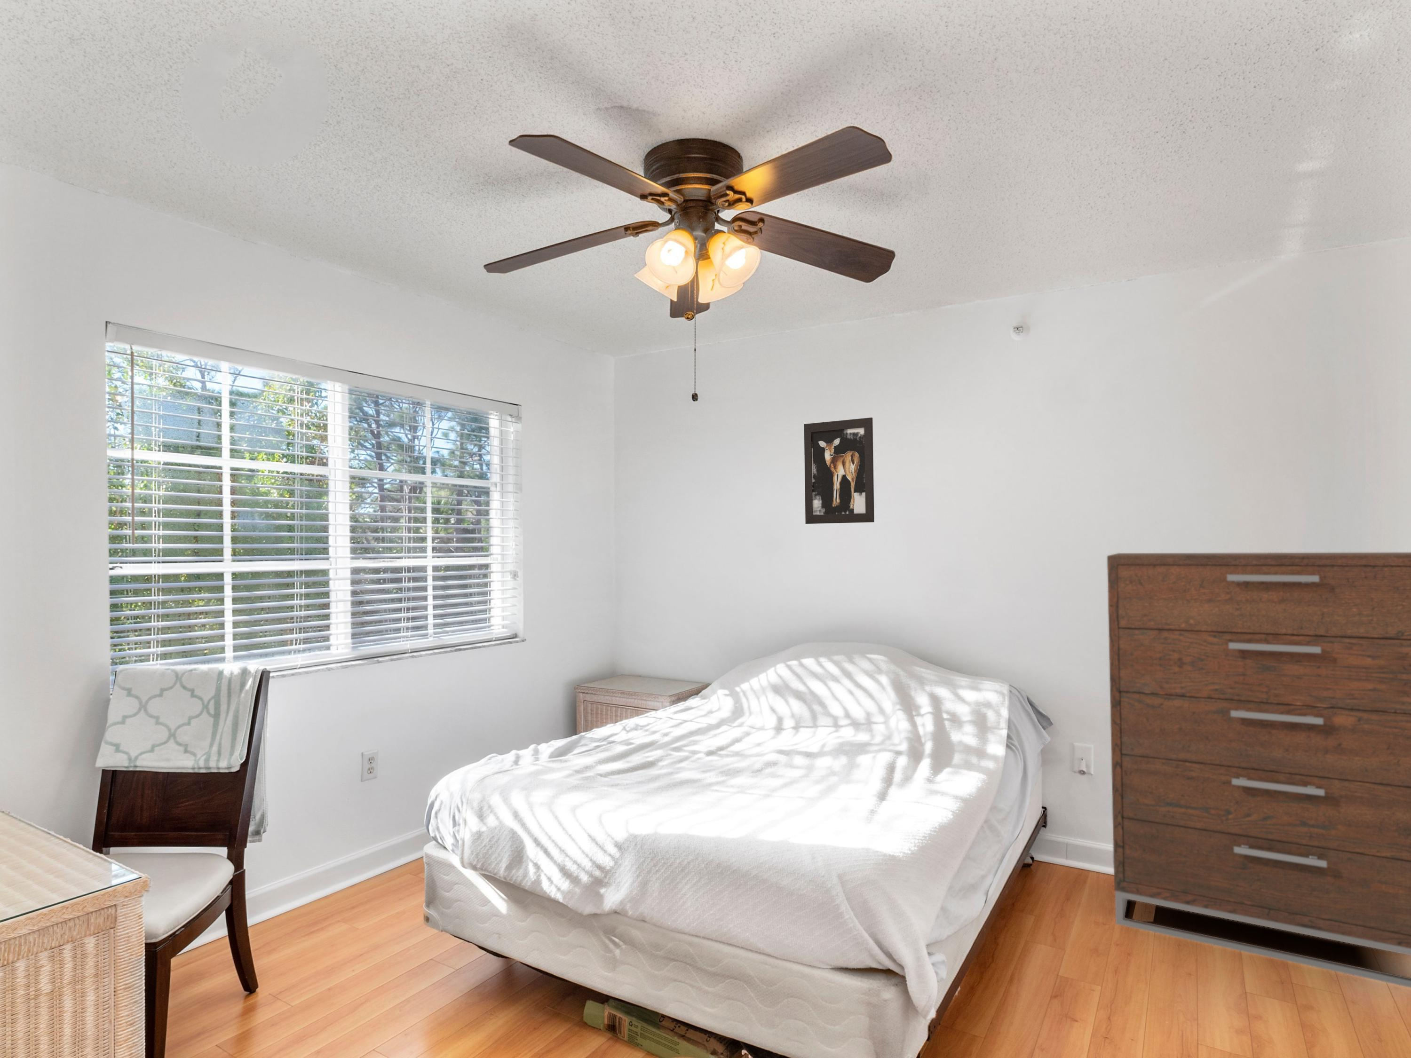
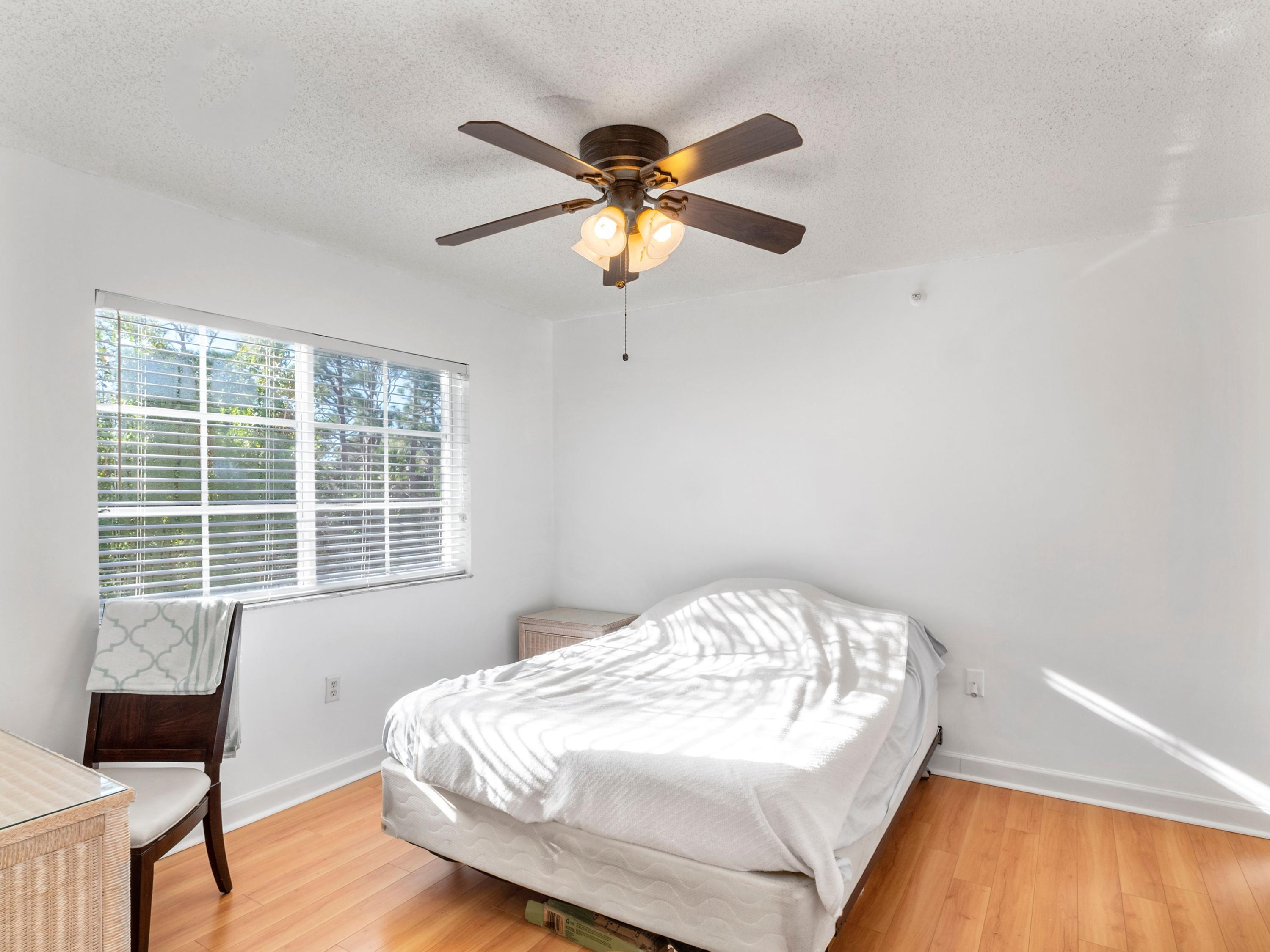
- dresser [1107,552,1411,988]
- wall art [803,417,874,525]
